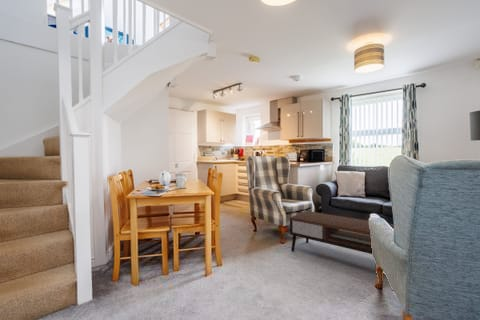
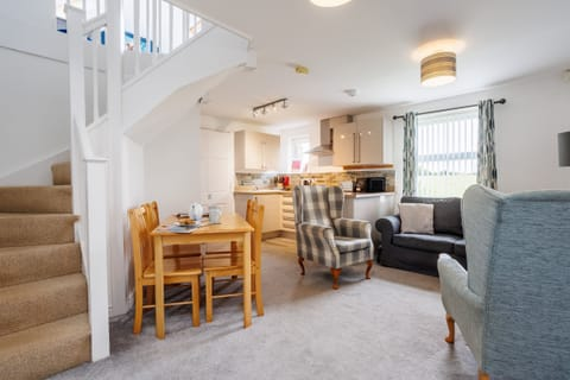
- coffee table [289,210,394,255]
